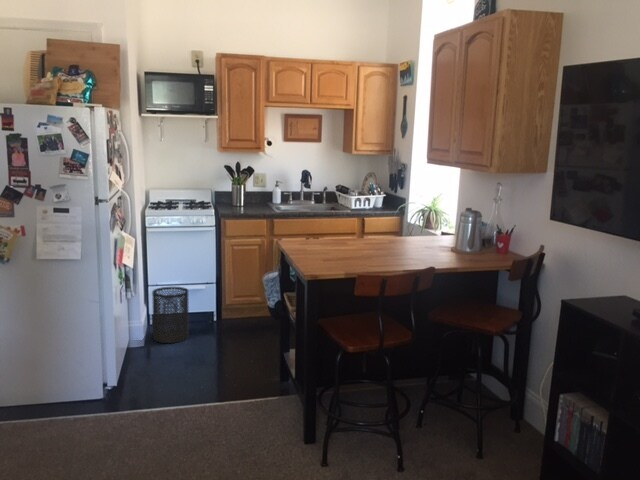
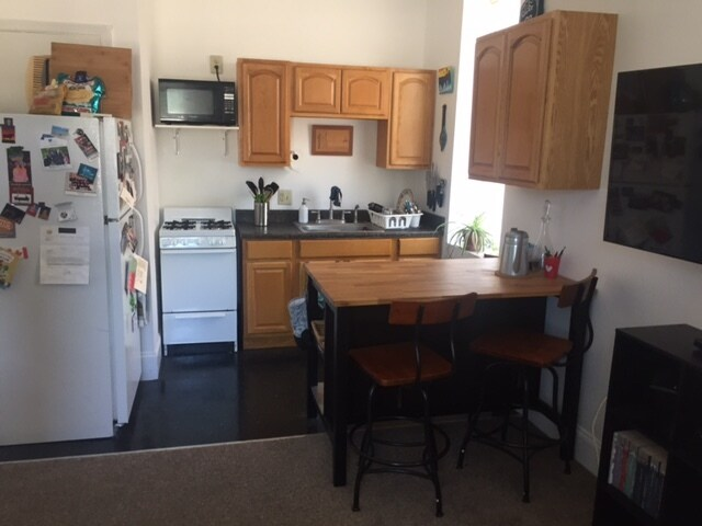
- trash can [151,286,190,344]
